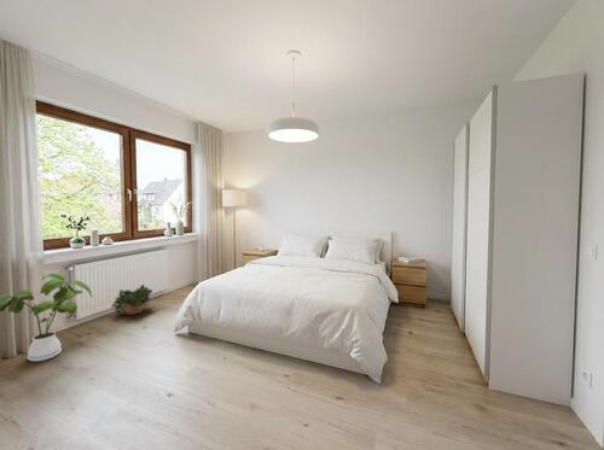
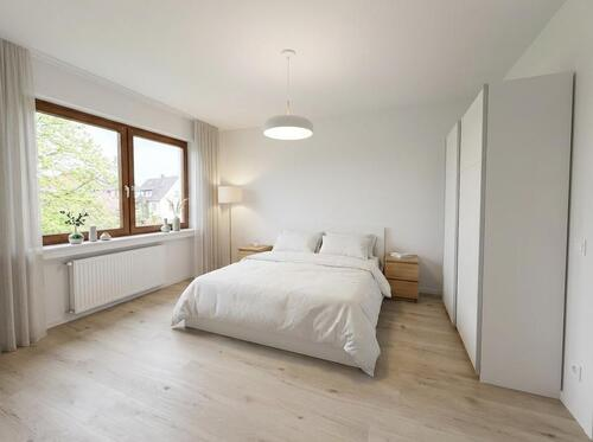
- potted plant [110,284,153,316]
- house plant [0,273,93,363]
